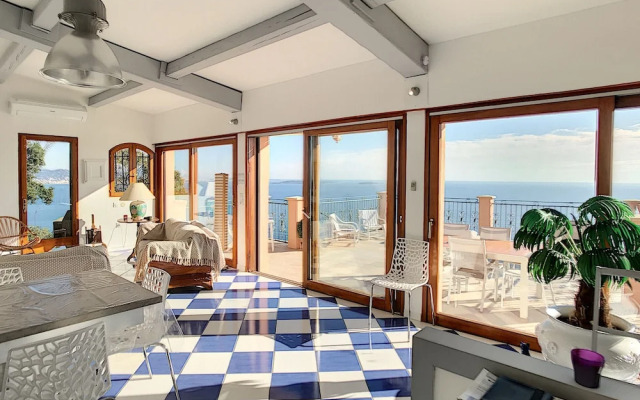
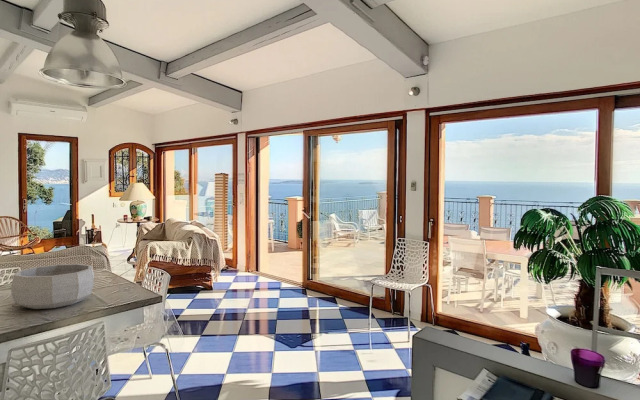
+ decorative bowl [10,263,95,310]
